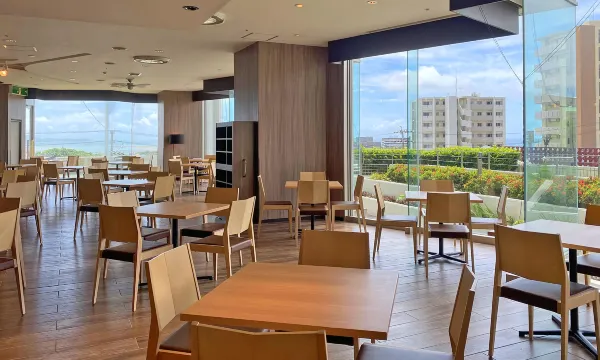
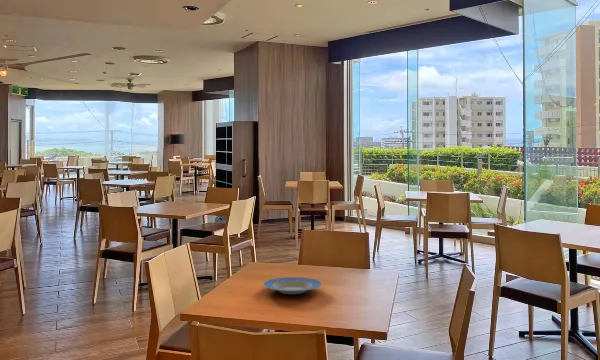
+ plate [262,276,323,295]
